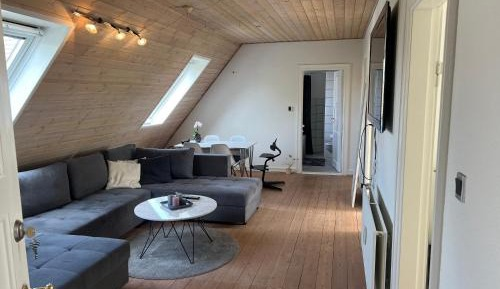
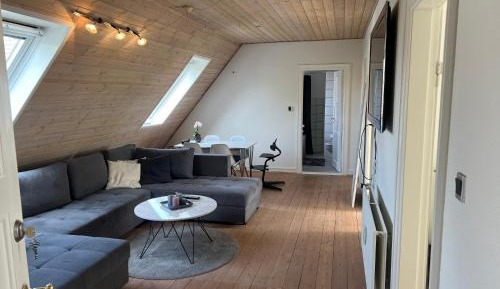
- potted plant [281,154,300,175]
